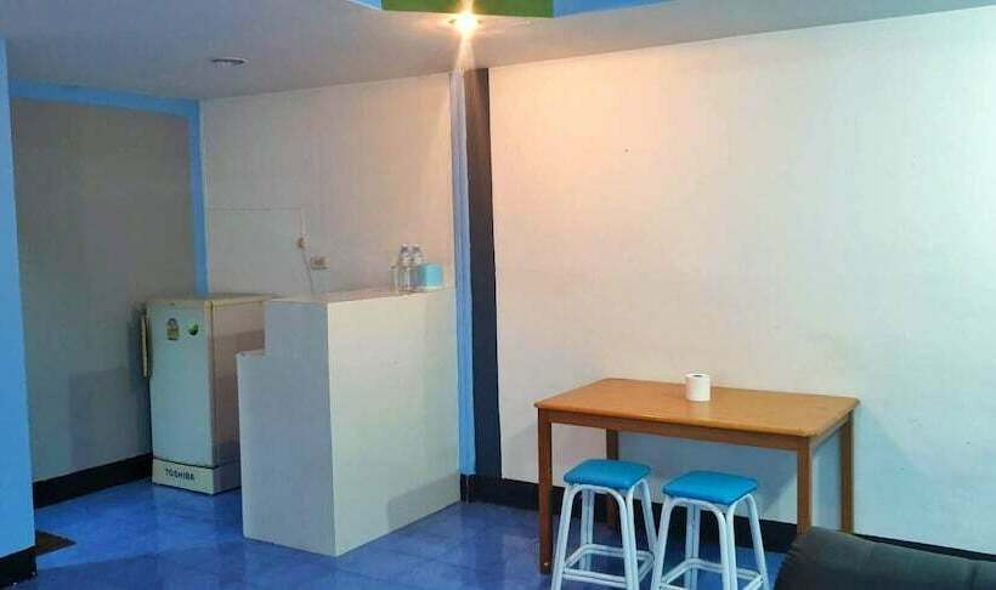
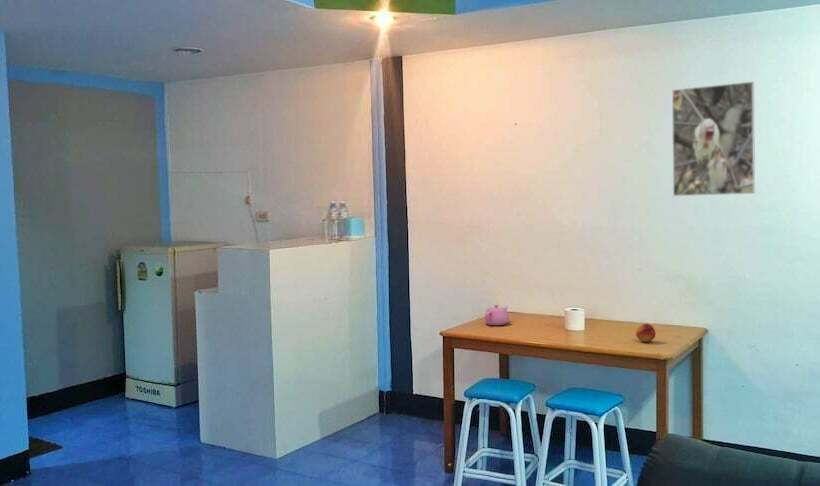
+ teapot [483,304,510,326]
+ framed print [671,80,756,197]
+ fruit [635,323,657,343]
